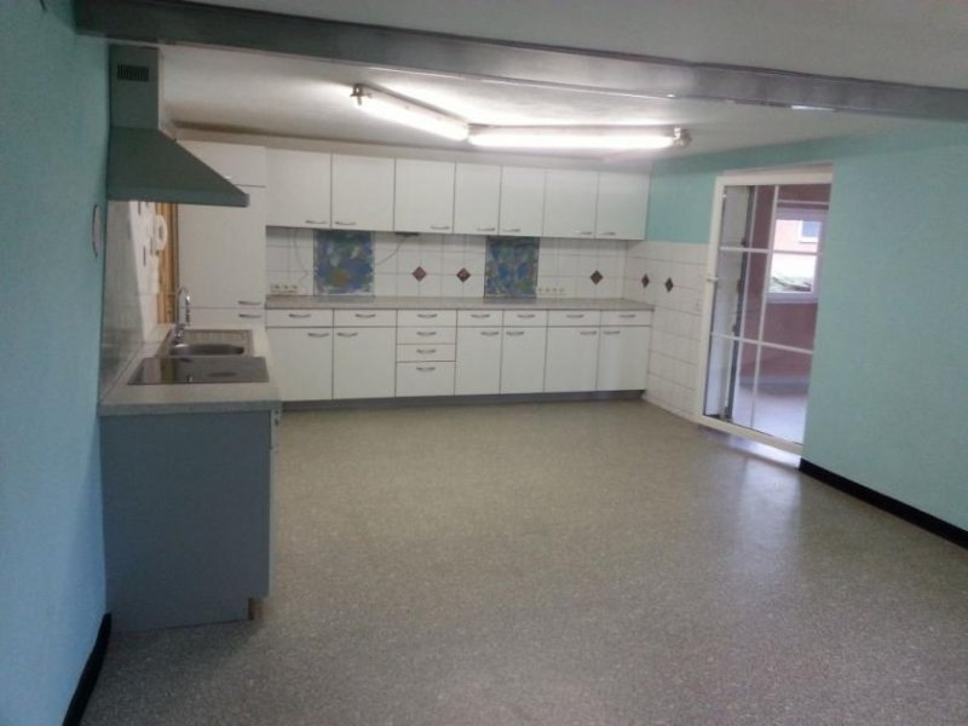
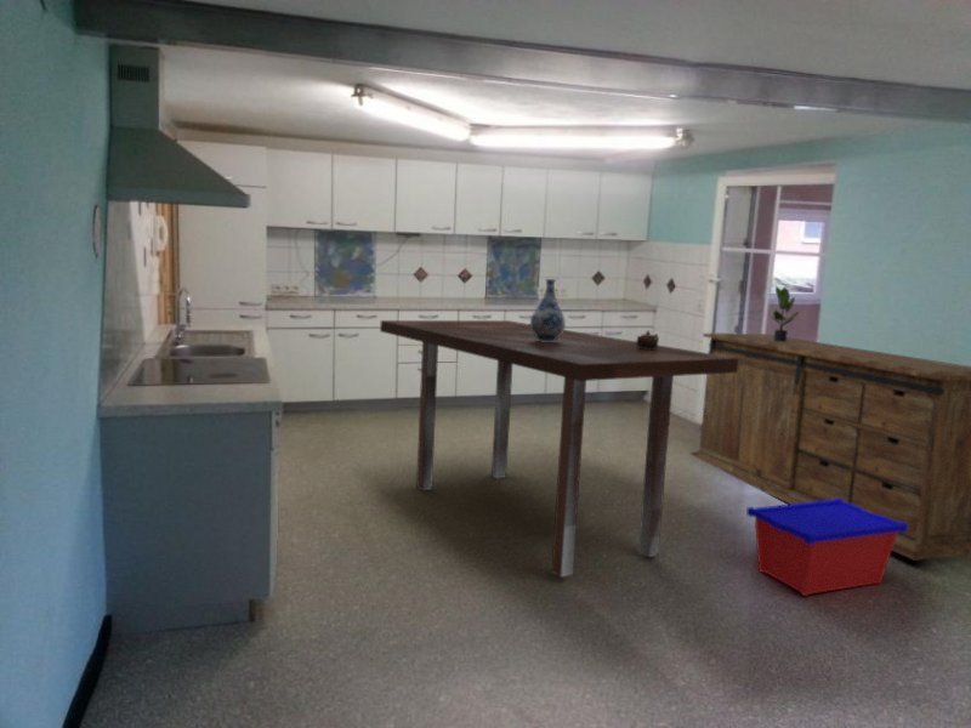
+ teapot [635,329,660,349]
+ dining table [379,319,738,579]
+ storage bin [745,499,908,597]
+ potted plant [770,285,801,342]
+ vase [529,278,567,342]
+ sideboard [689,331,971,562]
